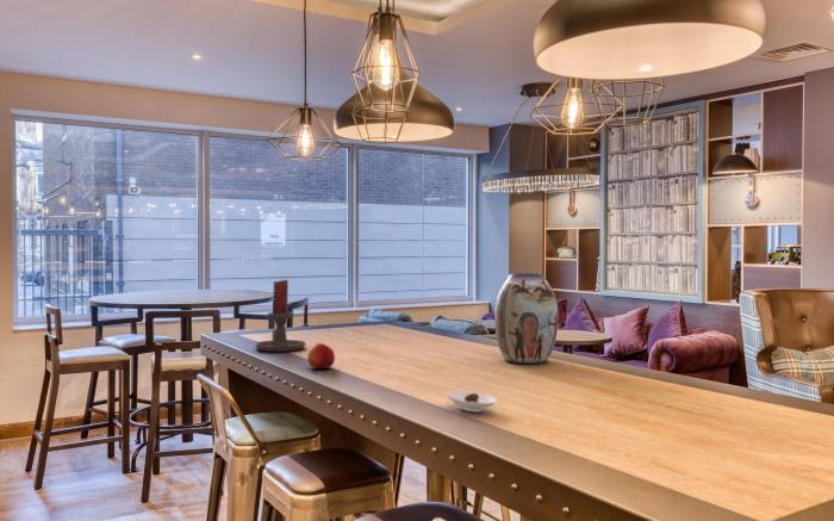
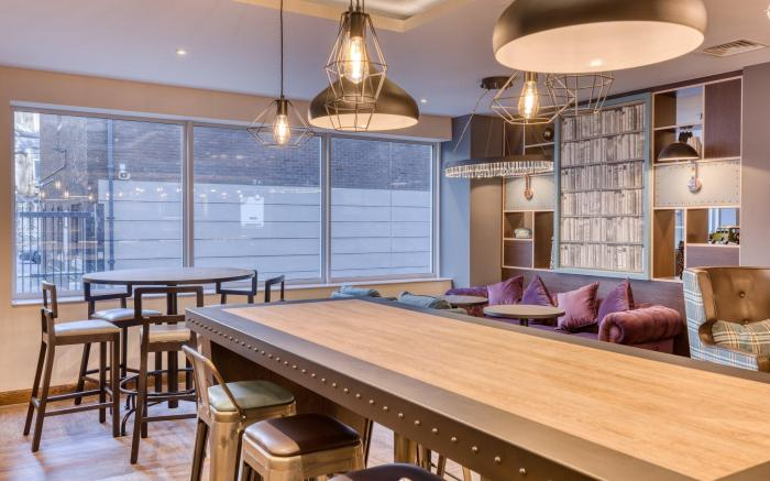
- vase [493,272,559,365]
- apple [306,342,336,371]
- candle holder [254,278,307,353]
- saucer [446,390,498,413]
